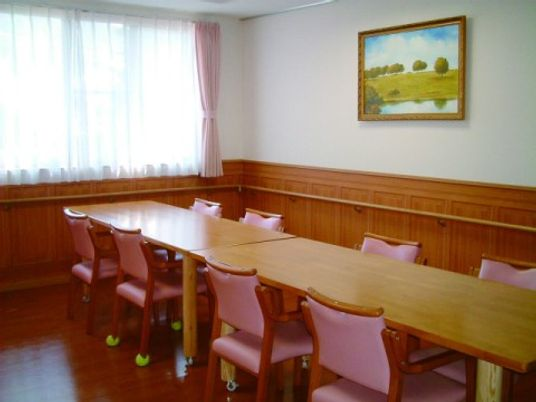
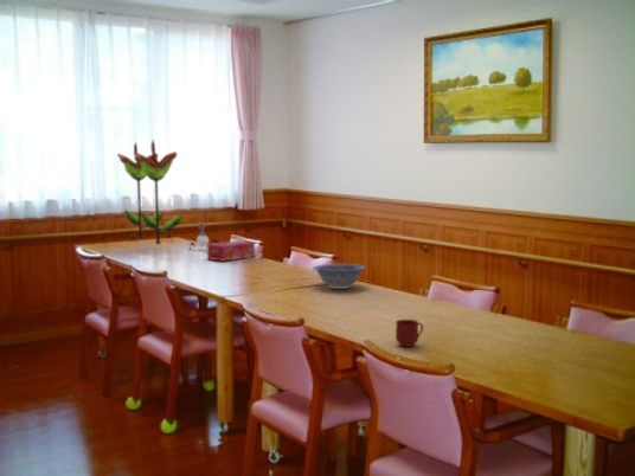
+ mug [395,319,424,348]
+ tissue box [206,239,257,263]
+ decorative bowl [312,263,367,290]
+ flower [116,137,218,251]
